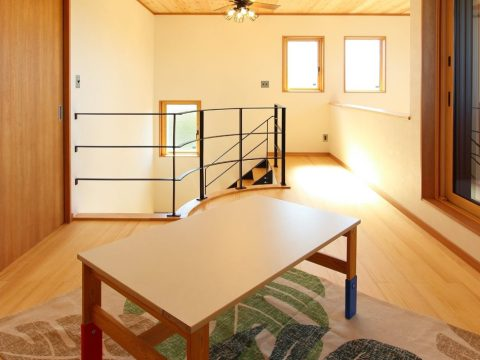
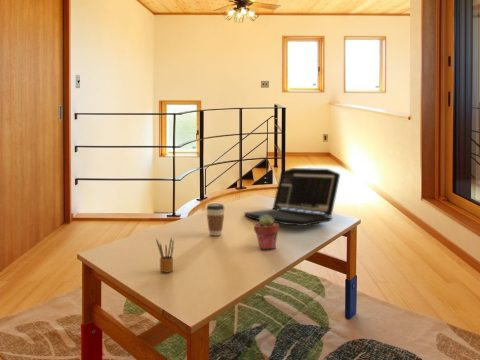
+ coffee cup [205,203,226,236]
+ laptop [243,167,341,227]
+ potted succulent [253,215,280,250]
+ pencil box [155,237,175,273]
